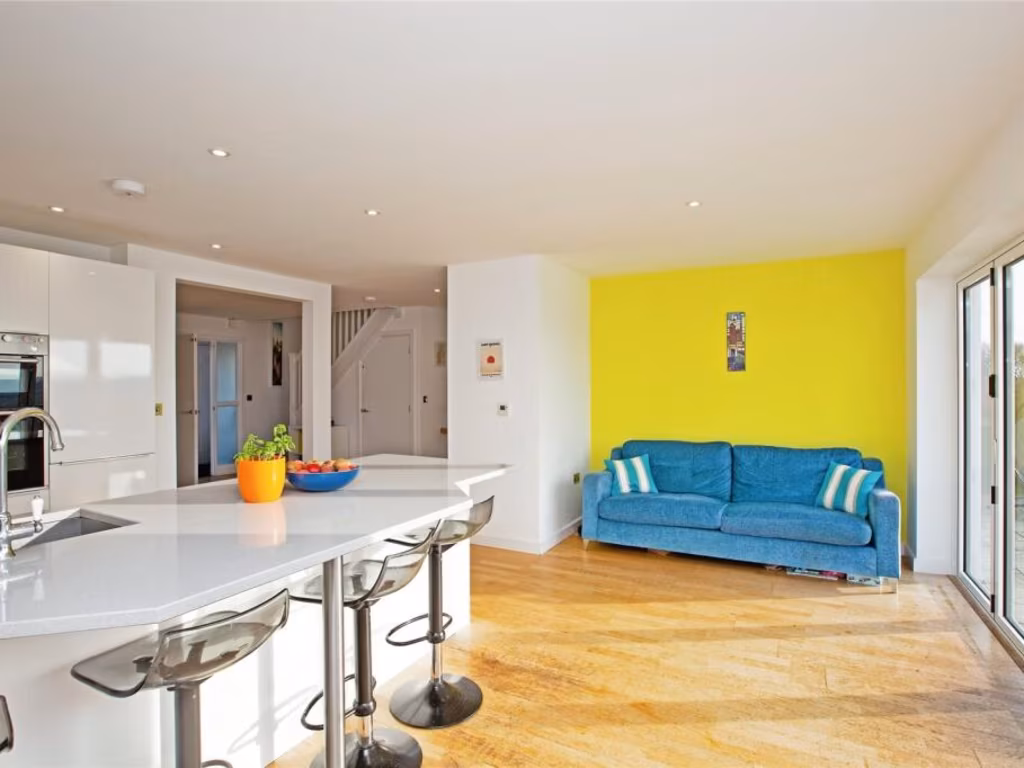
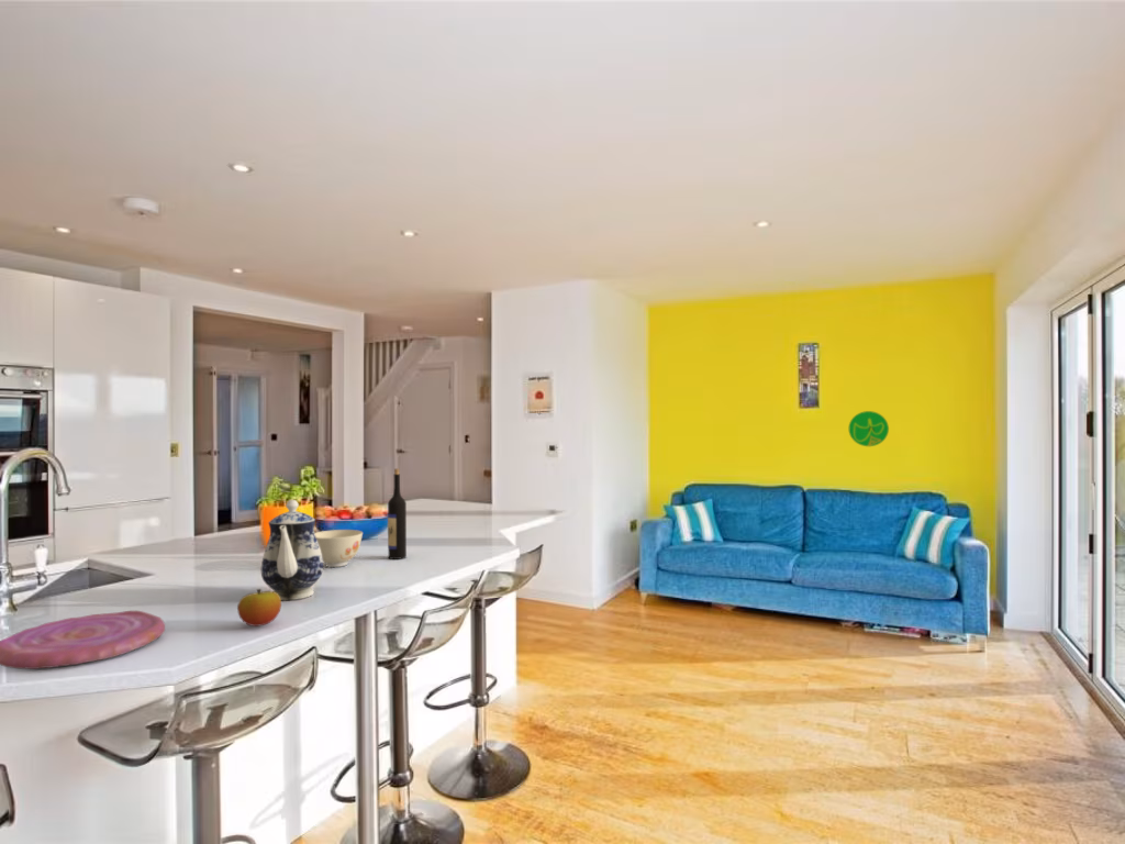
+ apple [236,588,282,628]
+ teapot [260,499,324,601]
+ plate [0,610,166,670]
+ decorative plate [848,410,890,447]
+ wine bottle [387,468,408,560]
+ bowl [314,529,364,568]
